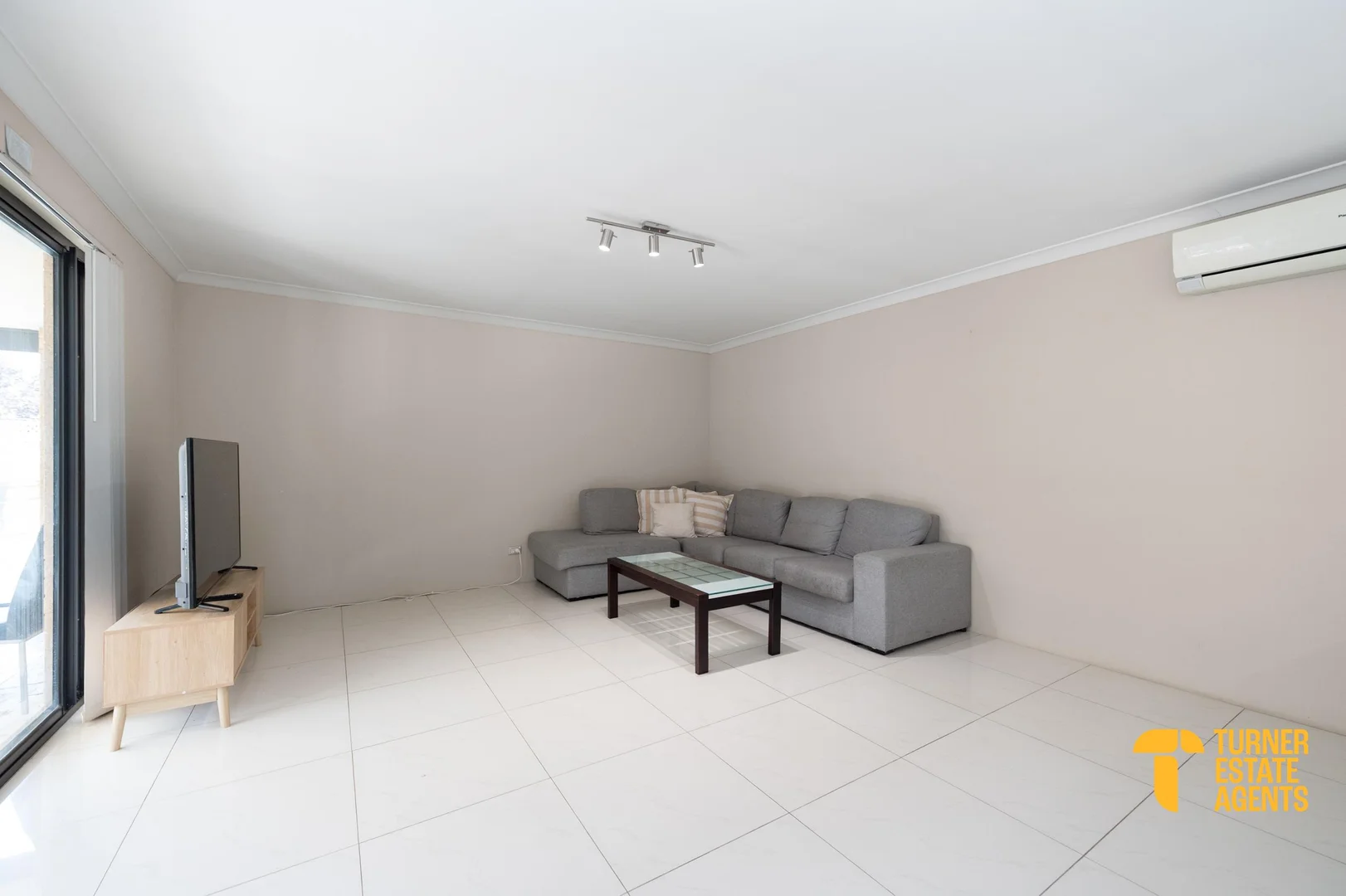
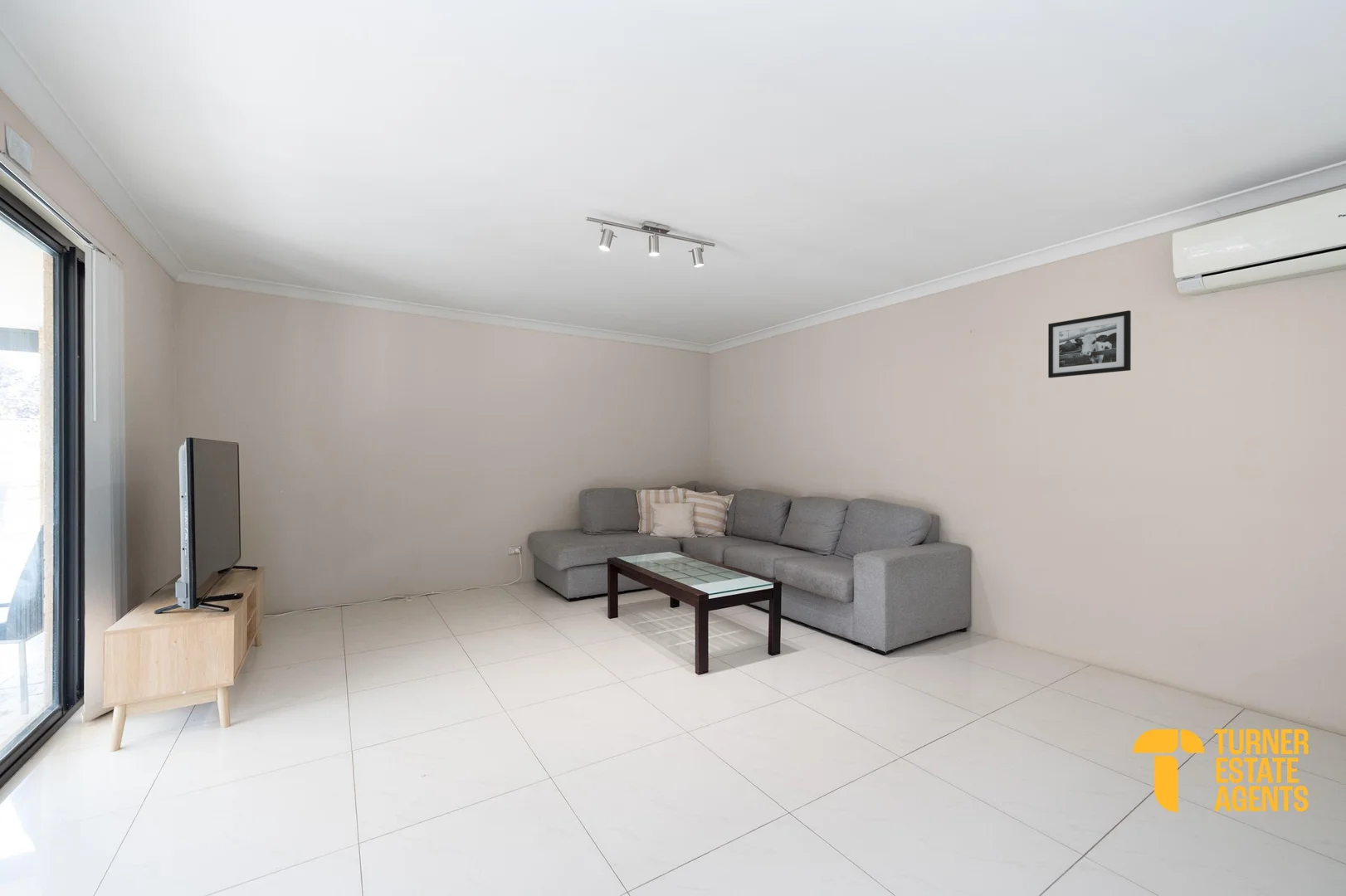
+ picture frame [1047,309,1132,378]
